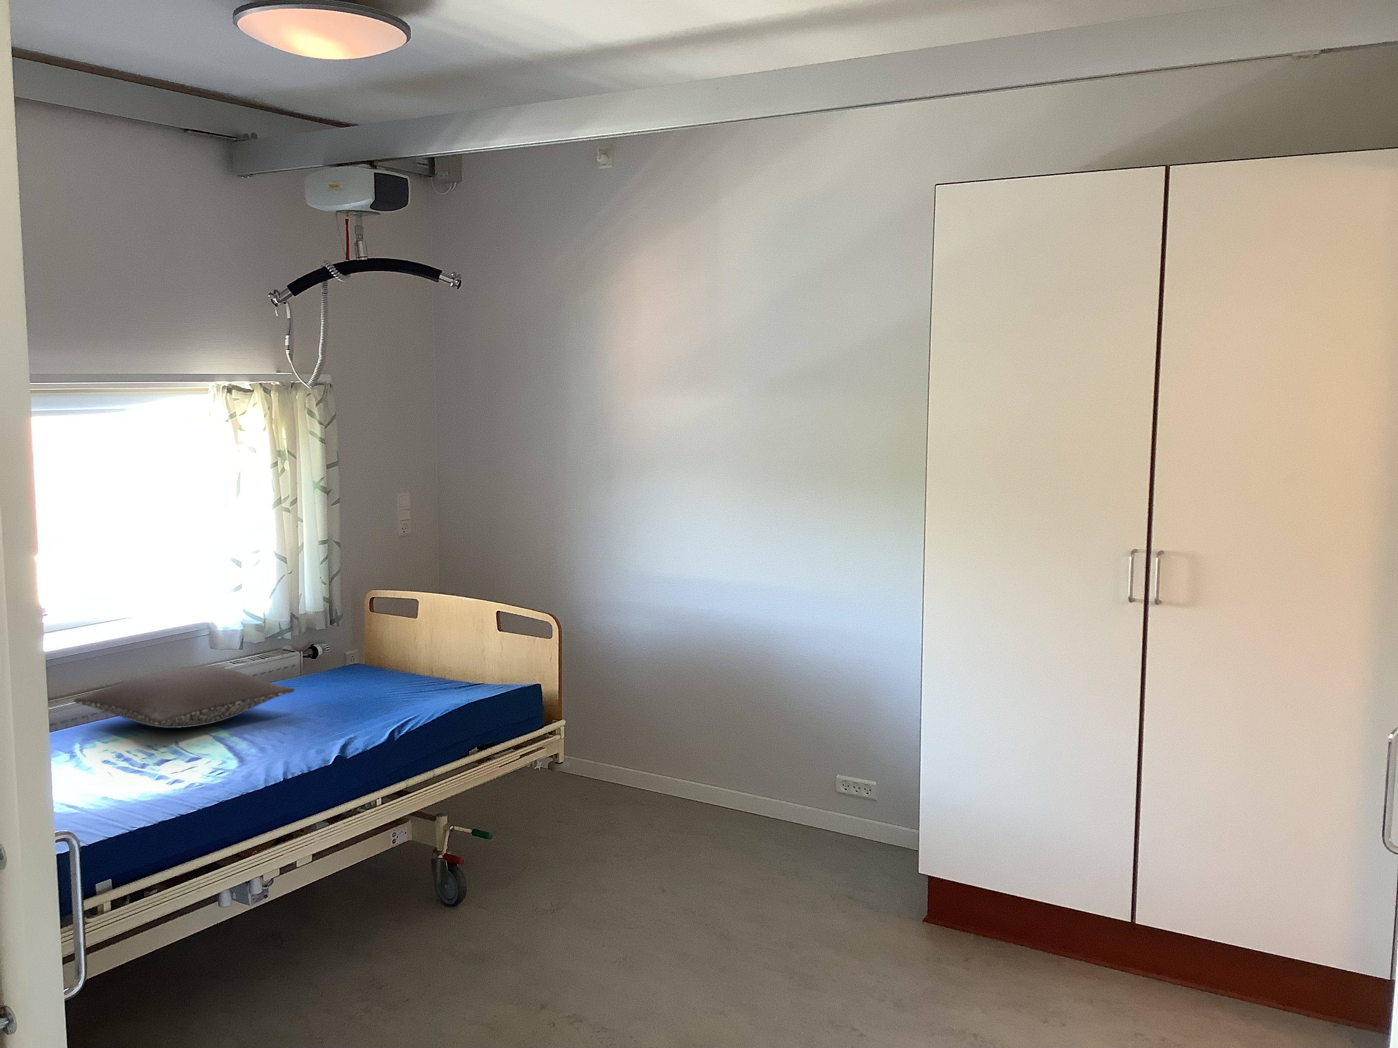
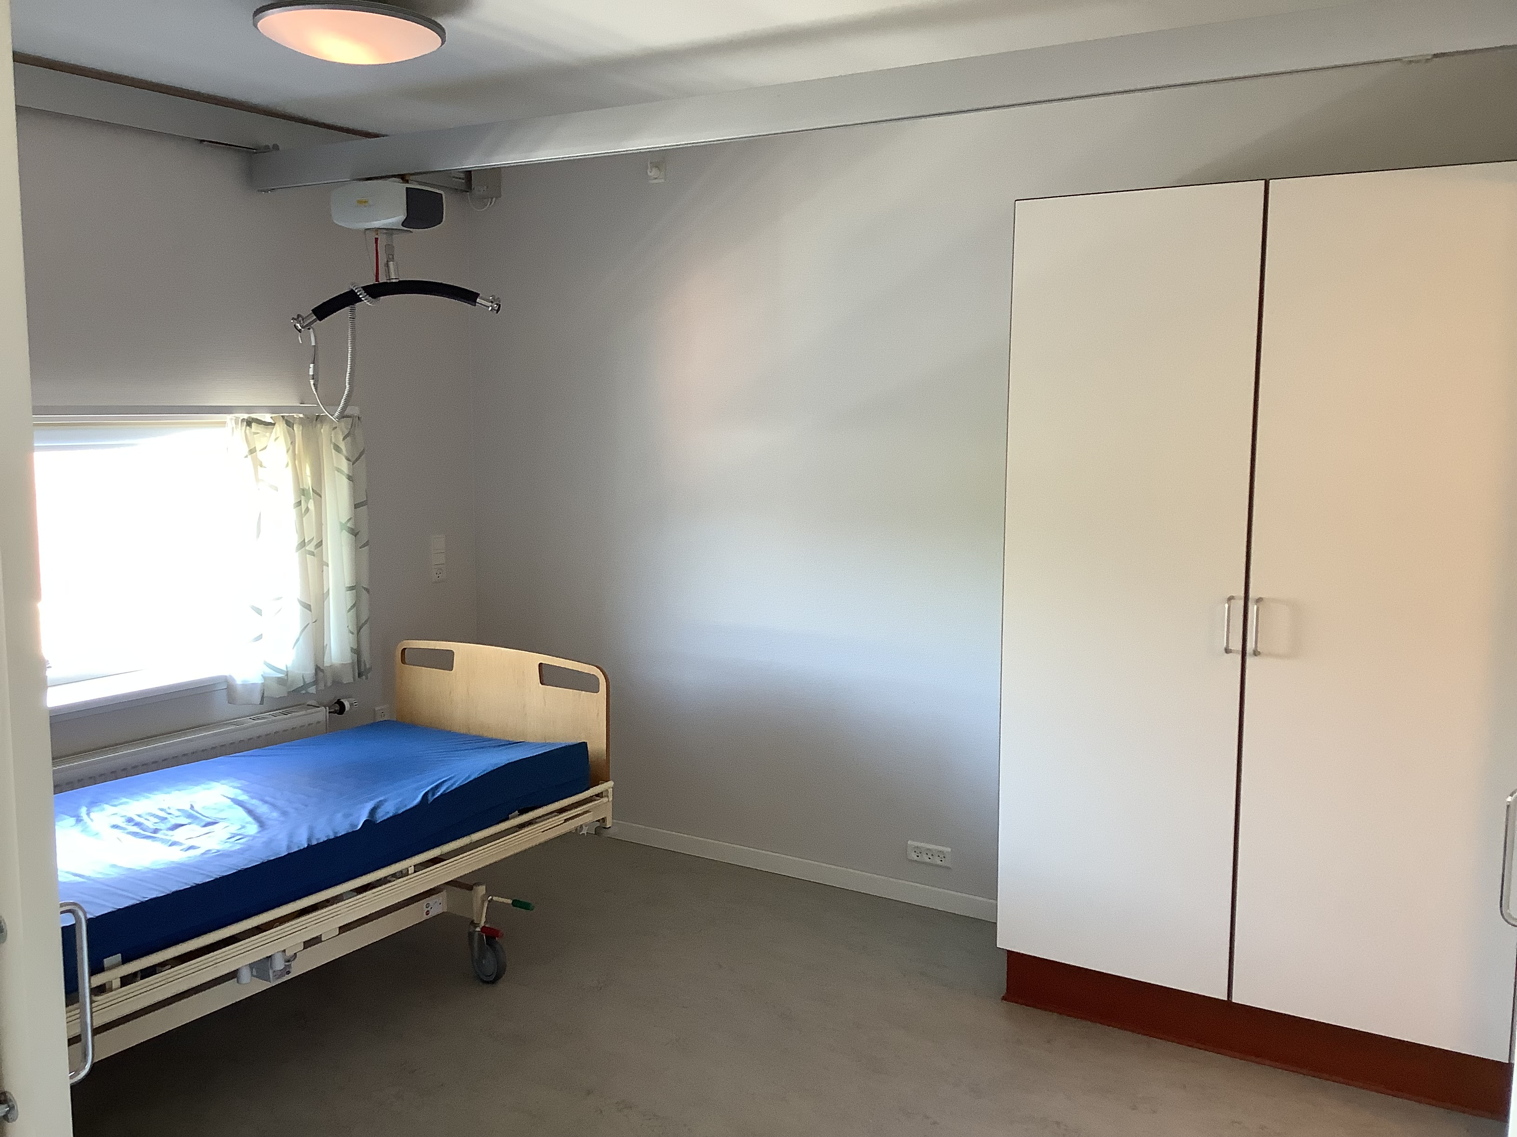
- pillow [74,666,295,728]
